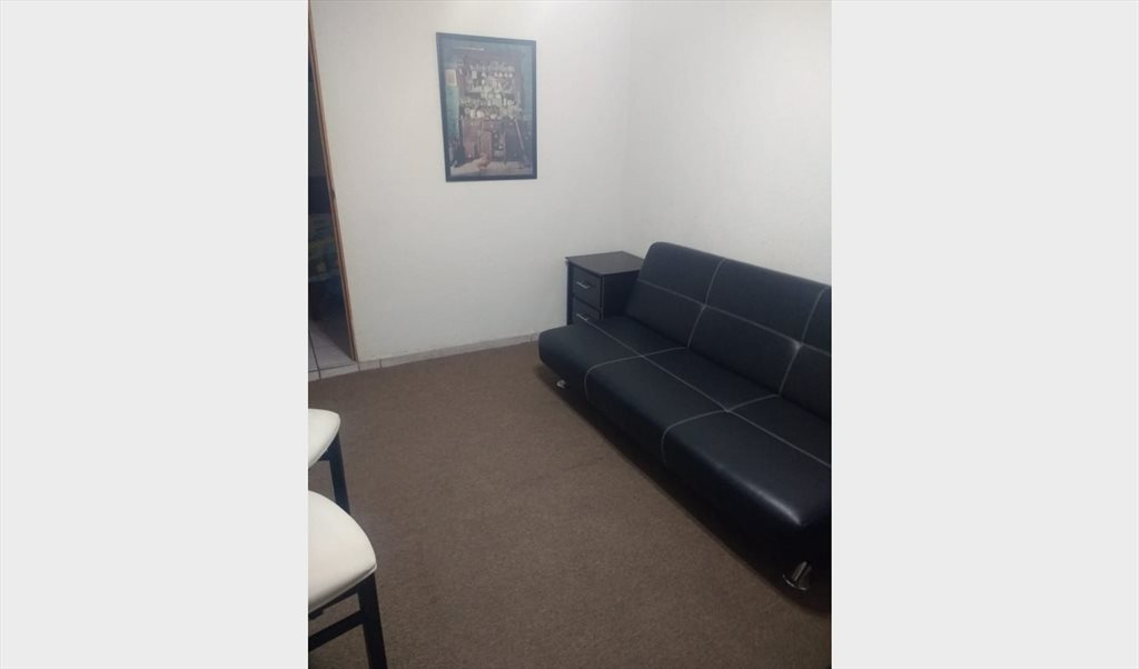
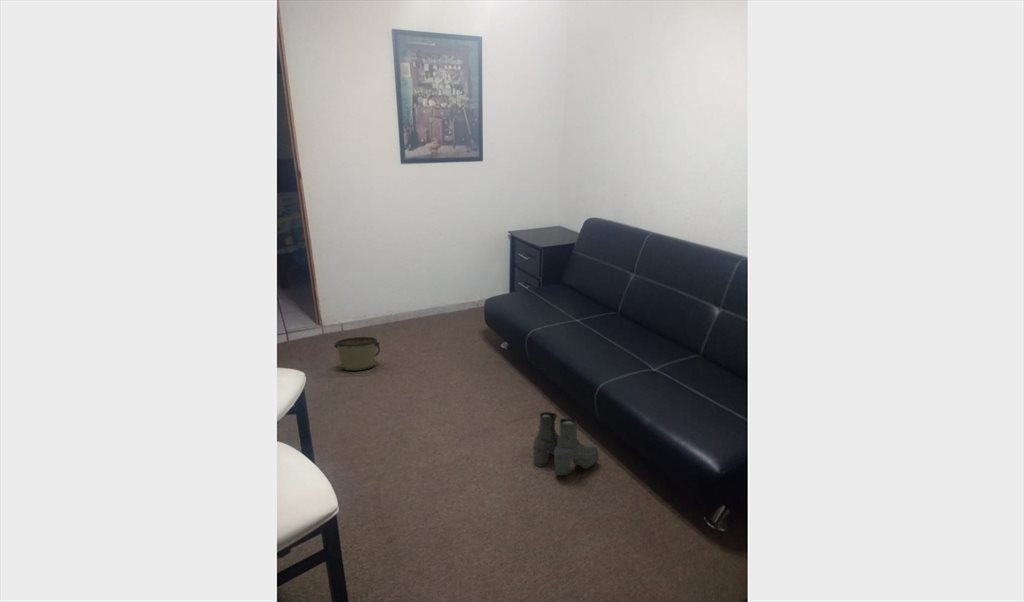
+ boots [532,411,600,477]
+ bucket [333,336,381,372]
